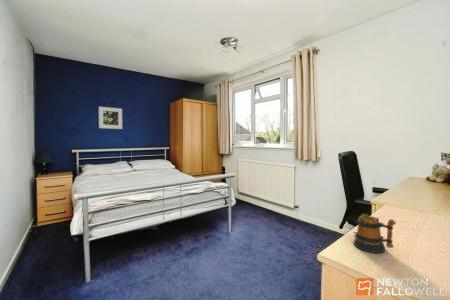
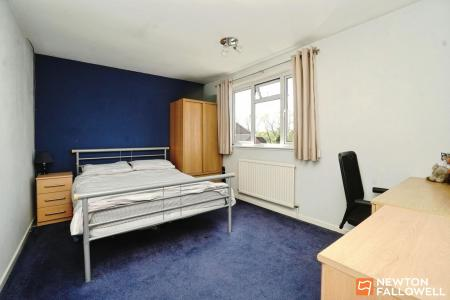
- mug [352,213,397,254]
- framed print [98,106,123,130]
